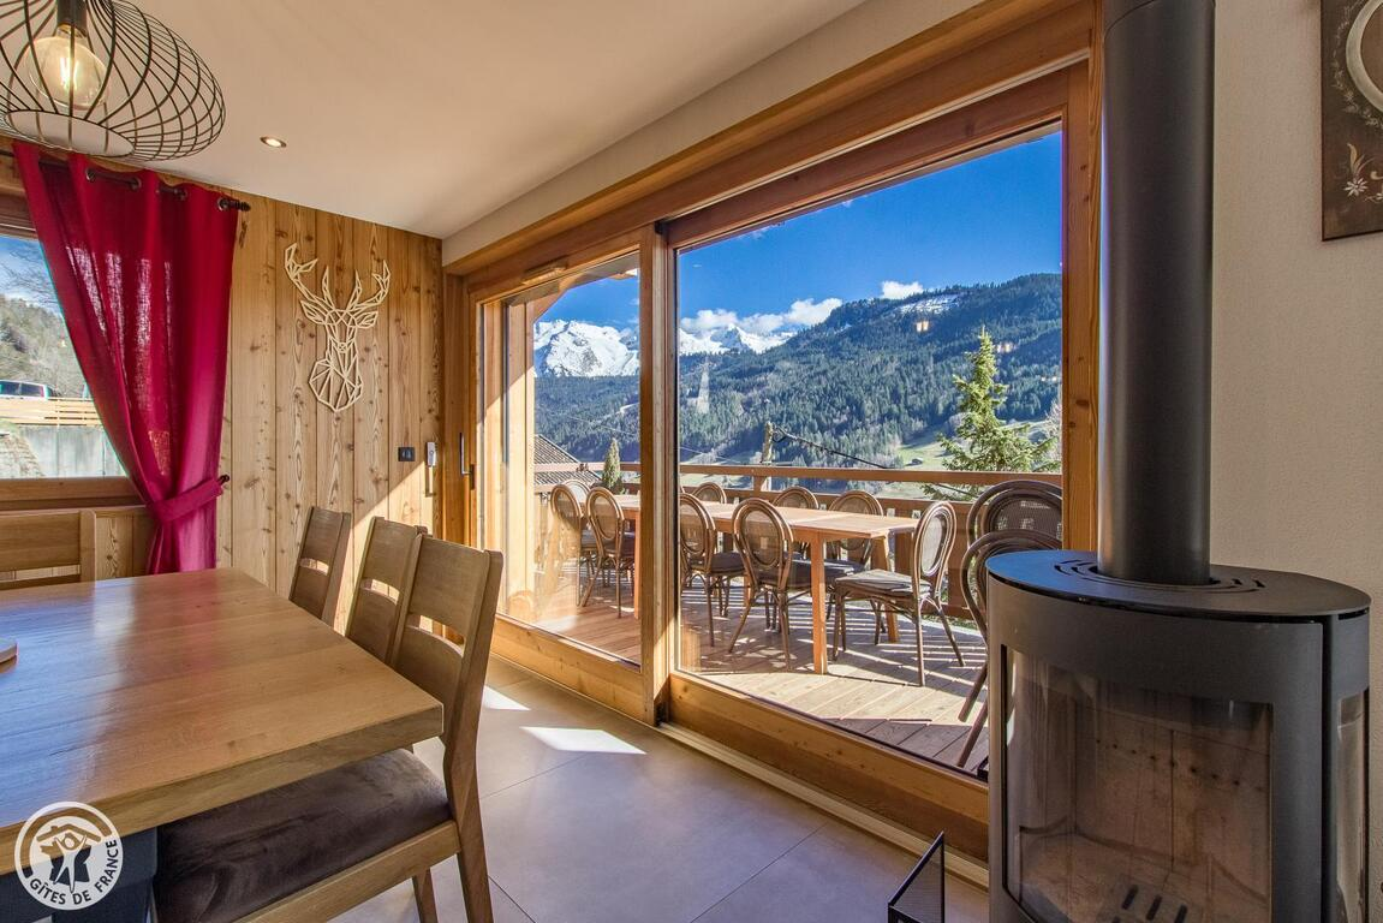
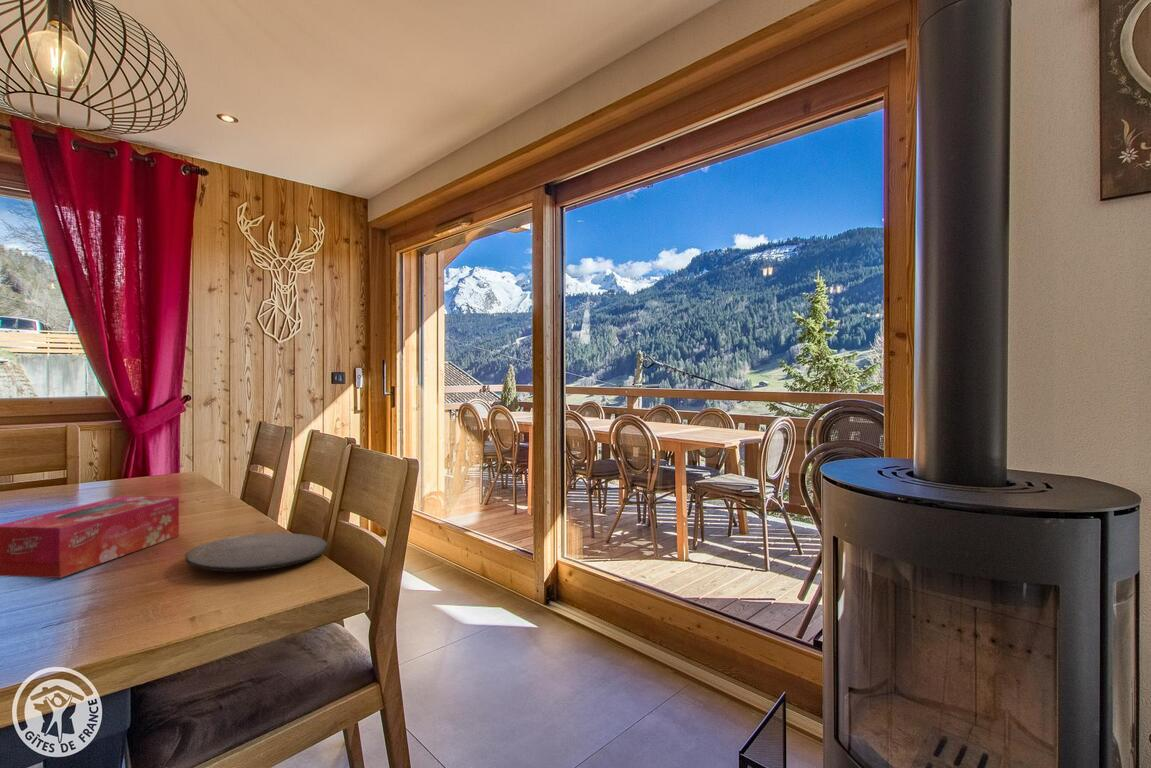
+ tissue box [0,495,180,579]
+ plate [184,532,329,572]
